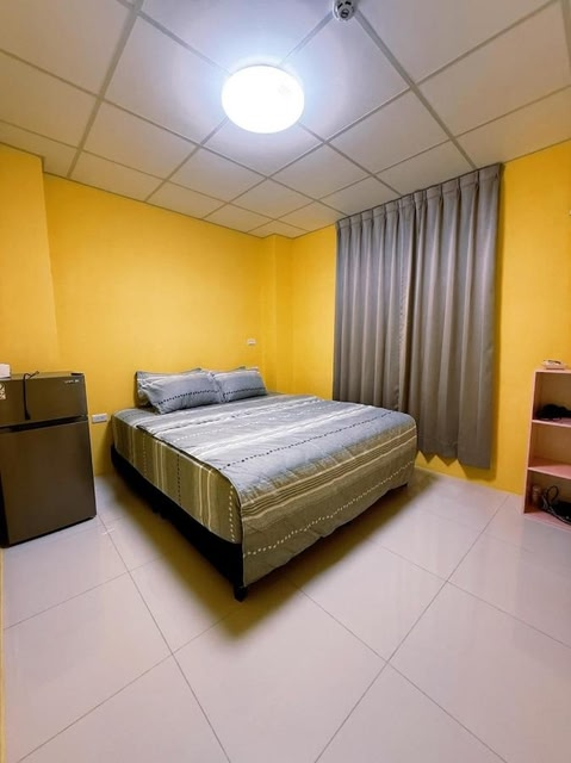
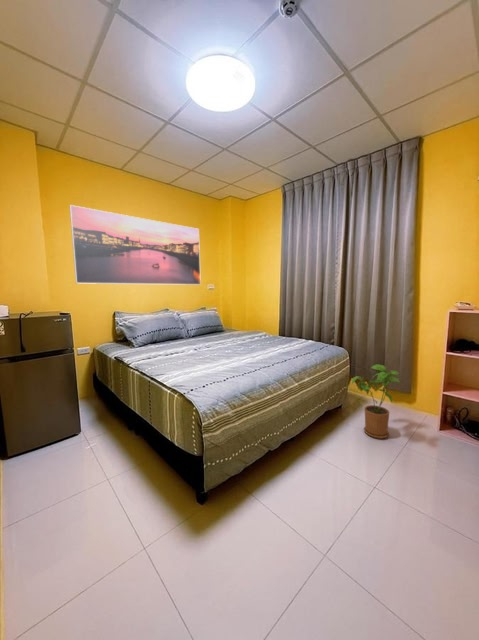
+ house plant [351,364,401,440]
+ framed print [69,204,202,286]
